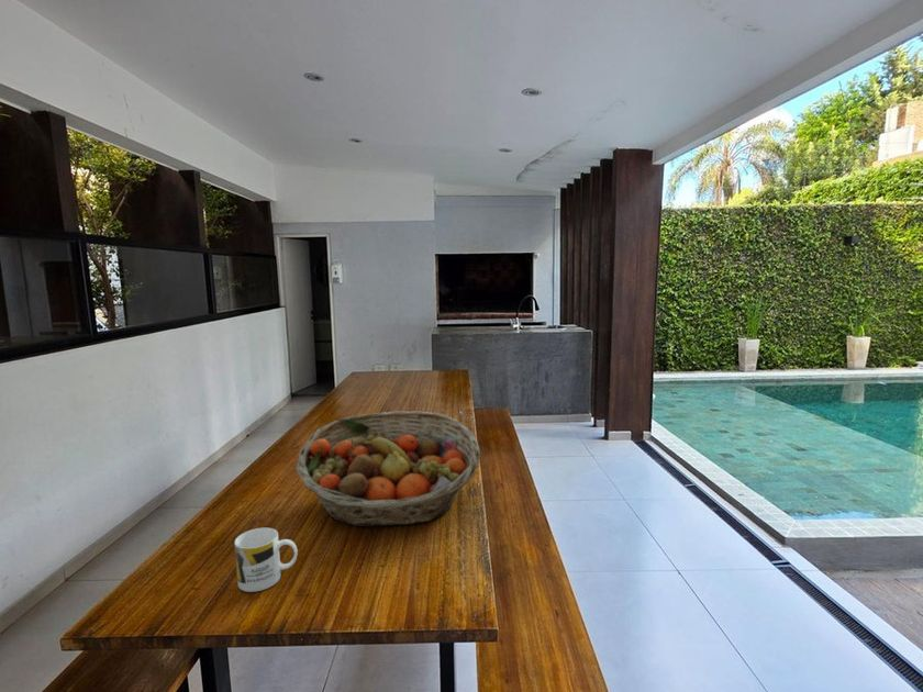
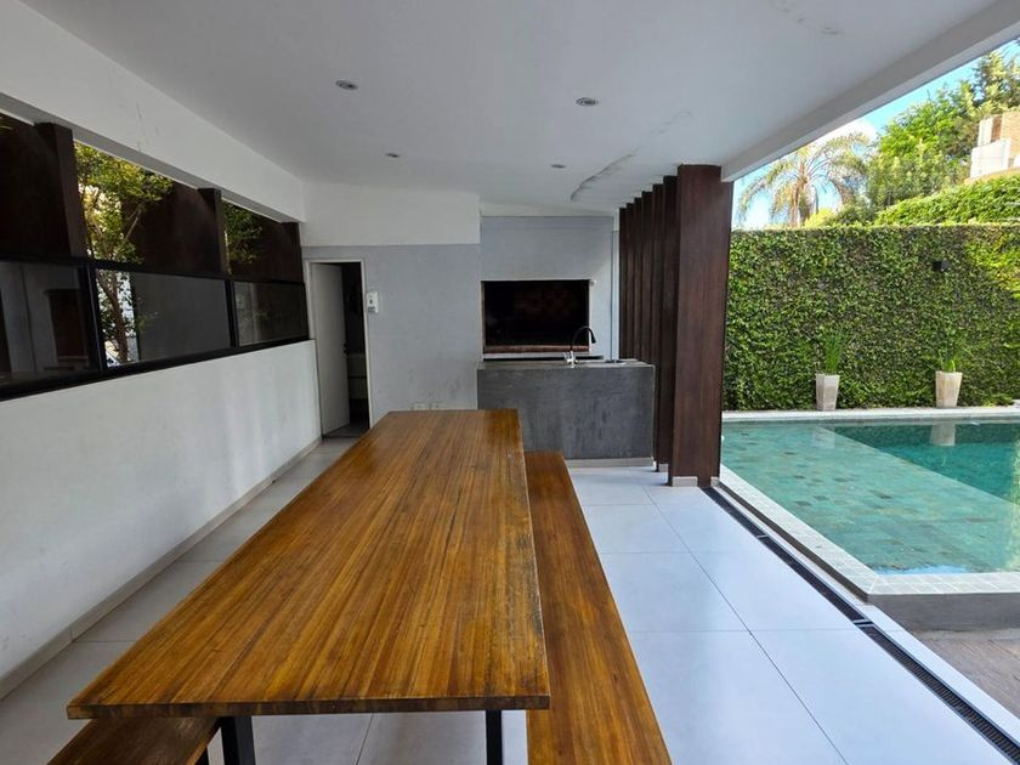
- mug [234,527,299,593]
- fruit basket [296,410,481,527]
